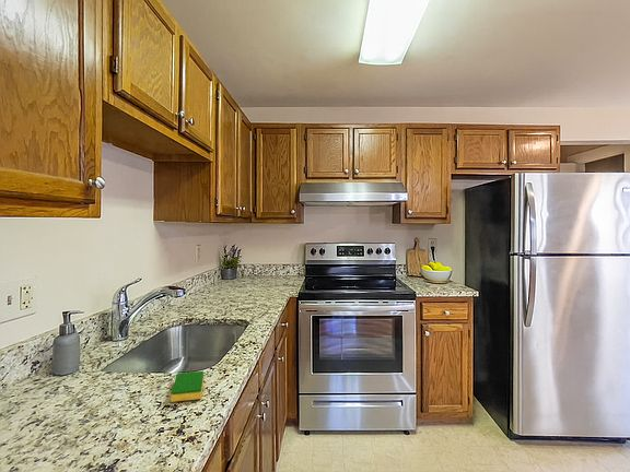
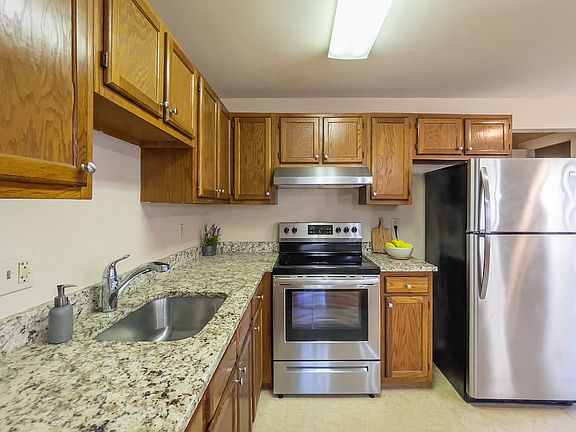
- dish sponge [171,370,205,403]
